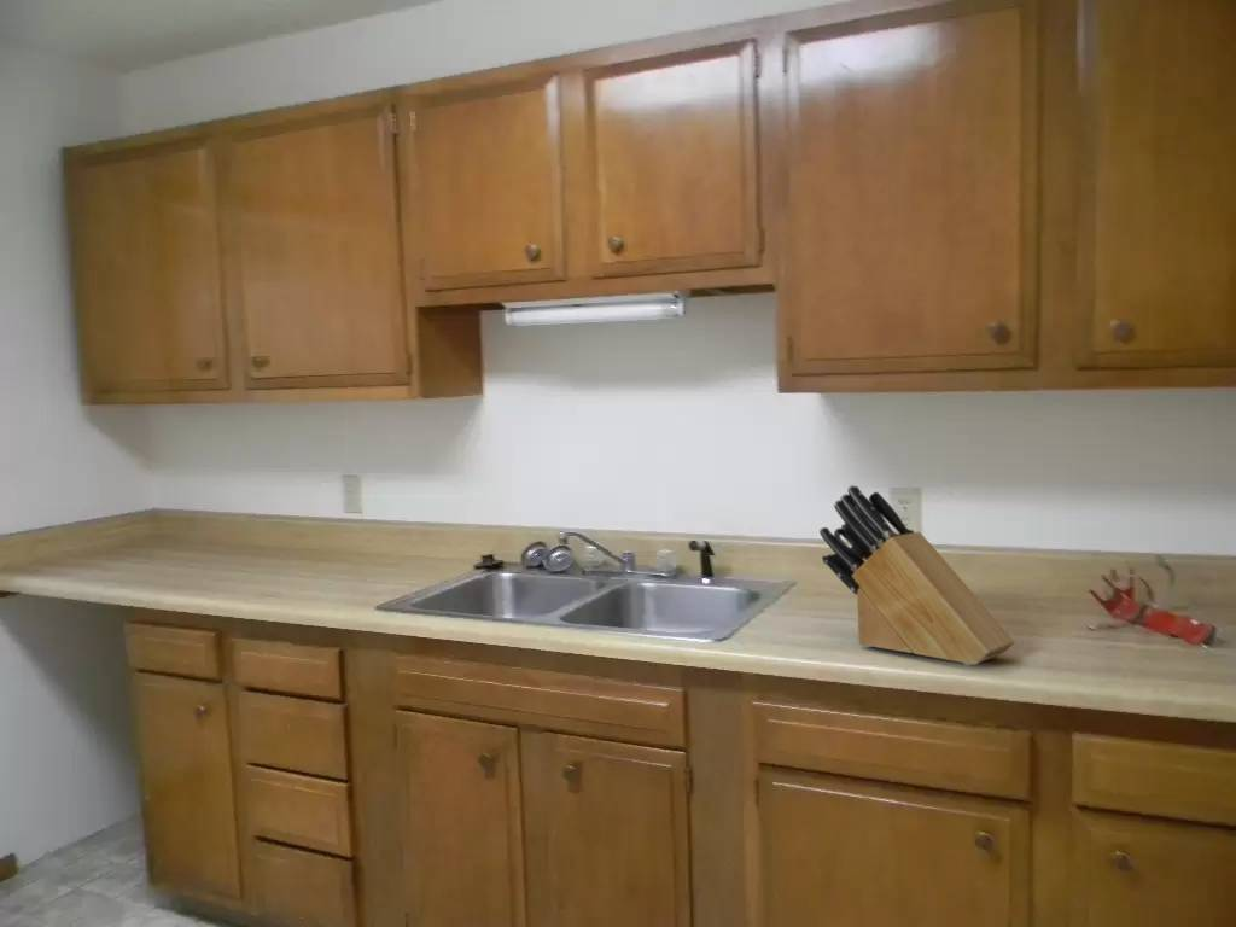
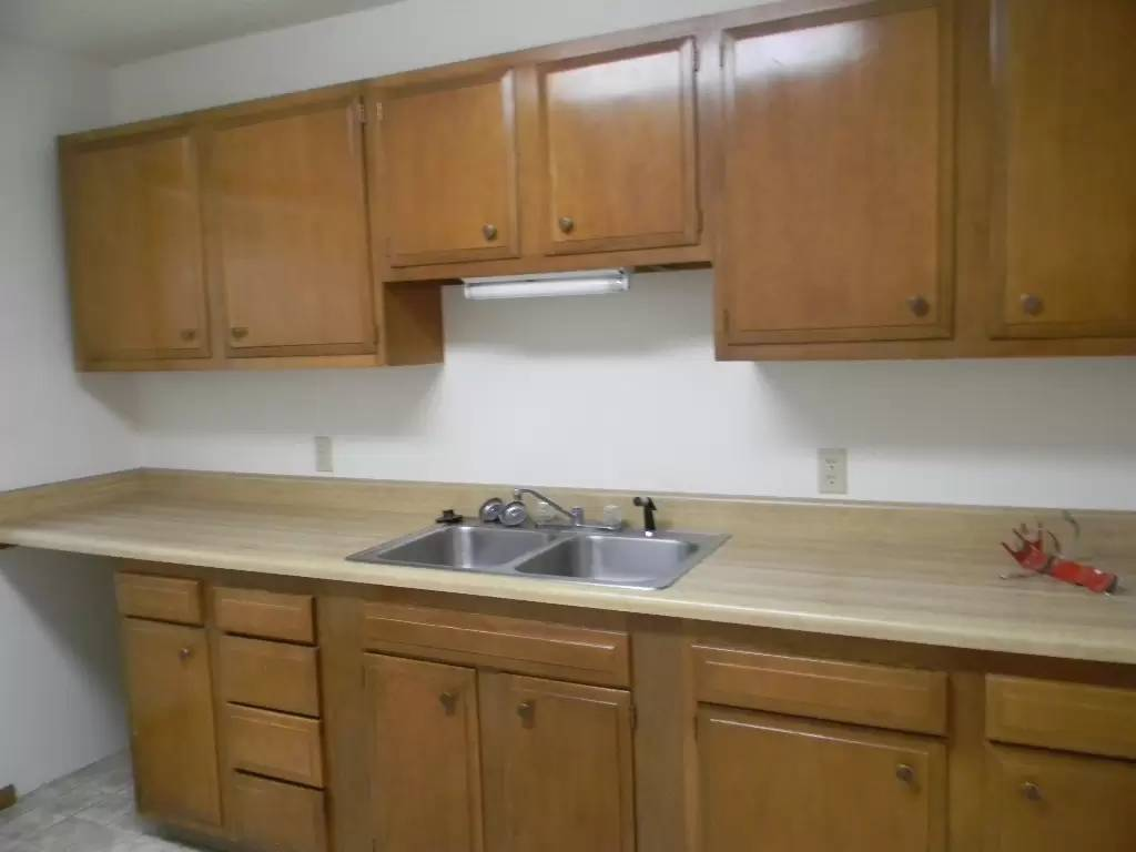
- knife block [818,484,1016,666]
